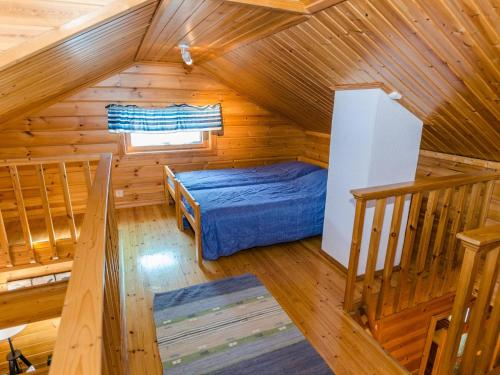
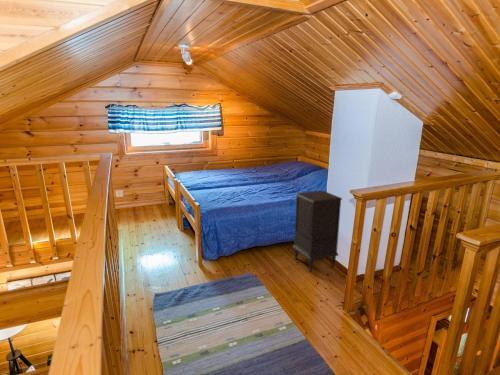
+ nightstand [292,189,343,273]
